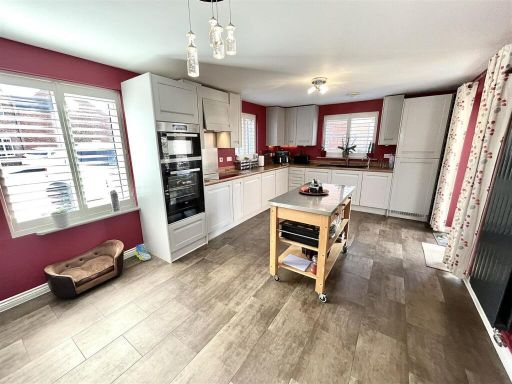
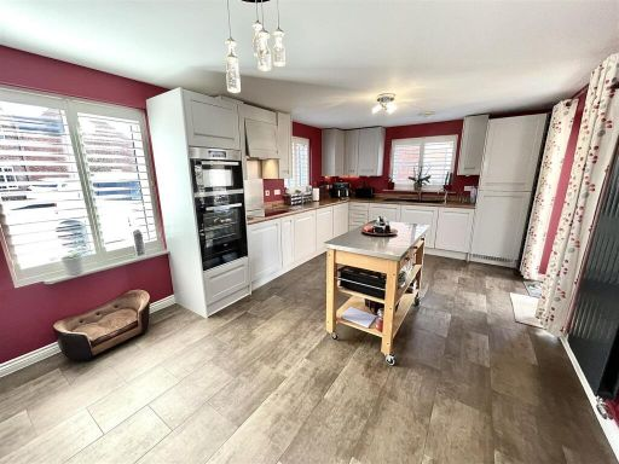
- sneaker [134,243,152,261]
